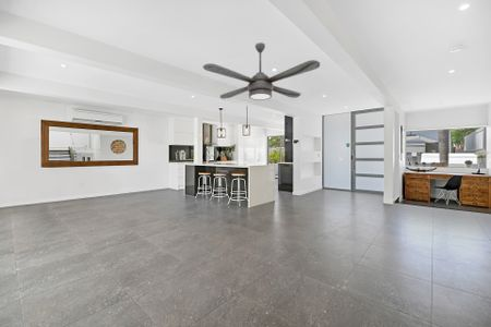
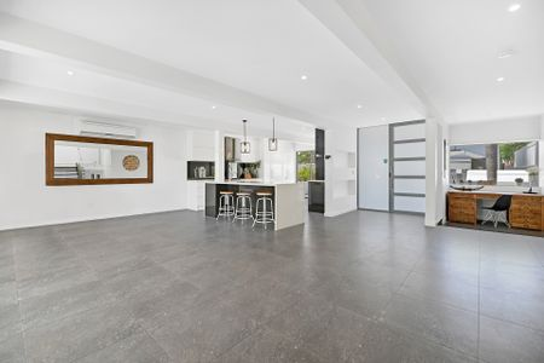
- ceiling fan [202,41,321,101]
